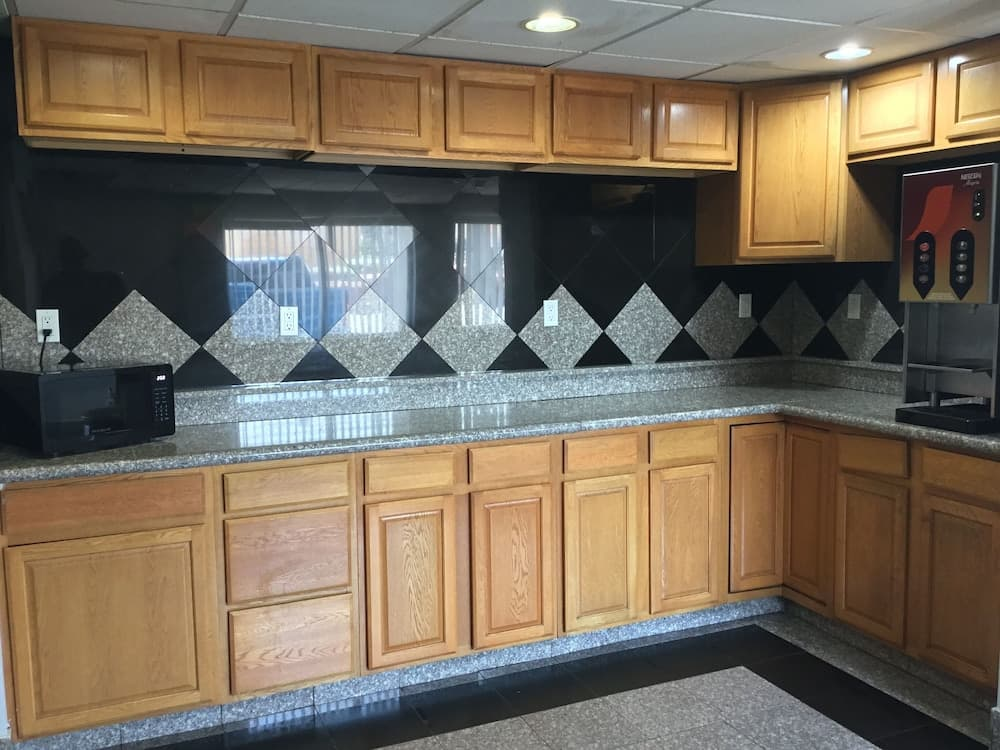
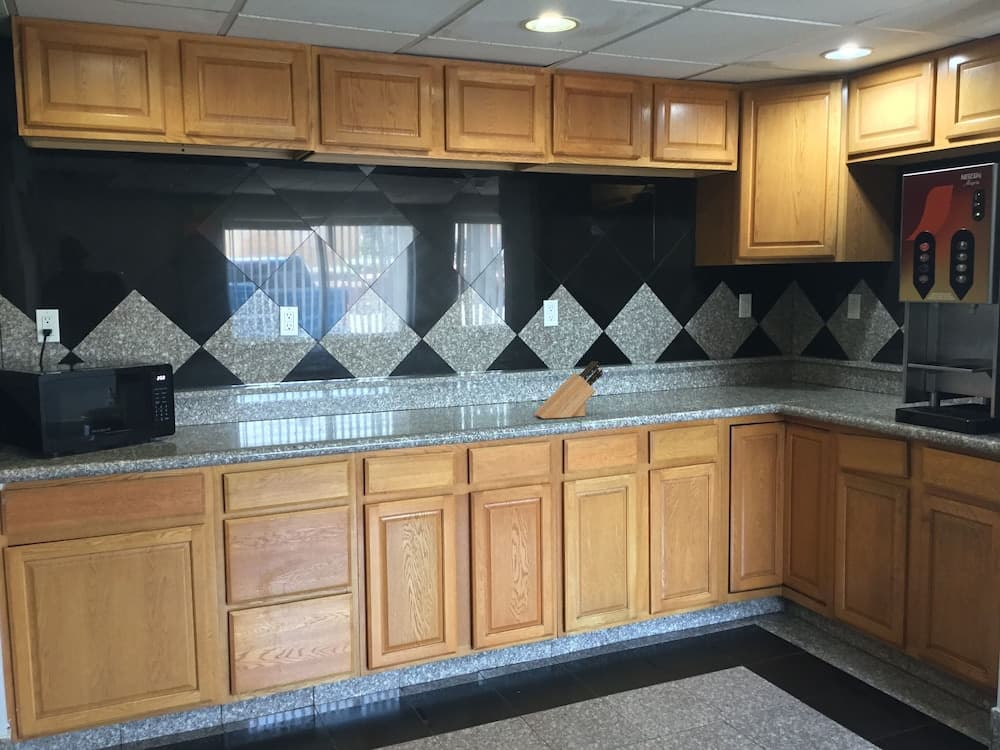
+ knife block [533,360,604,420]
